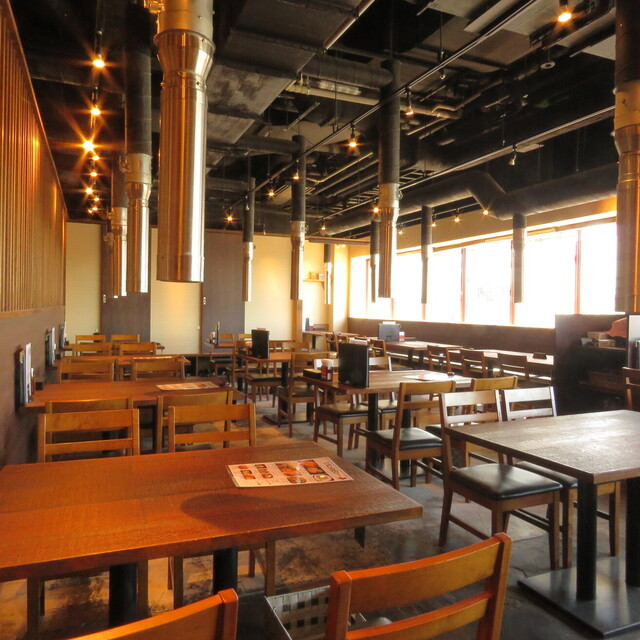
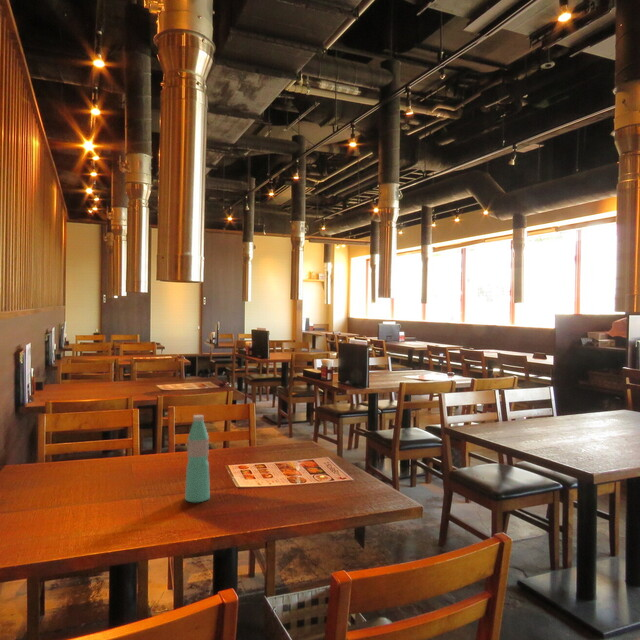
+ water bottle [184,414,211,503]
